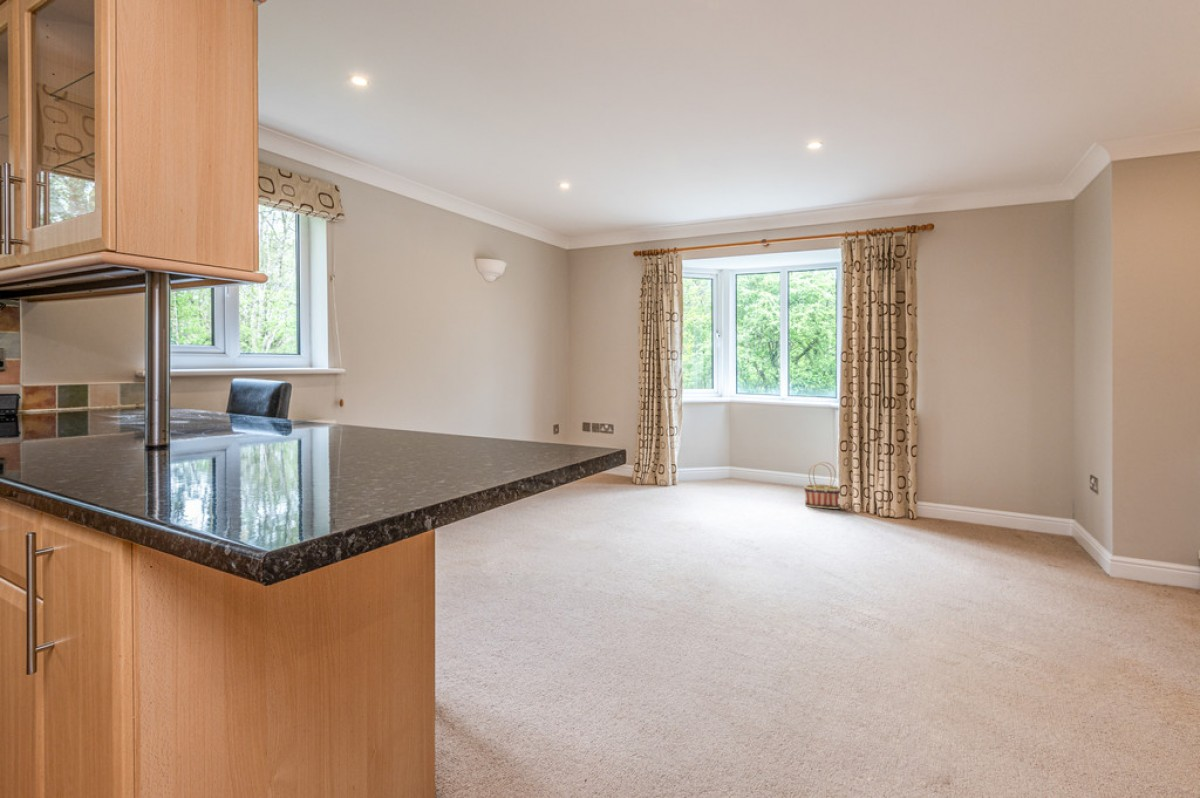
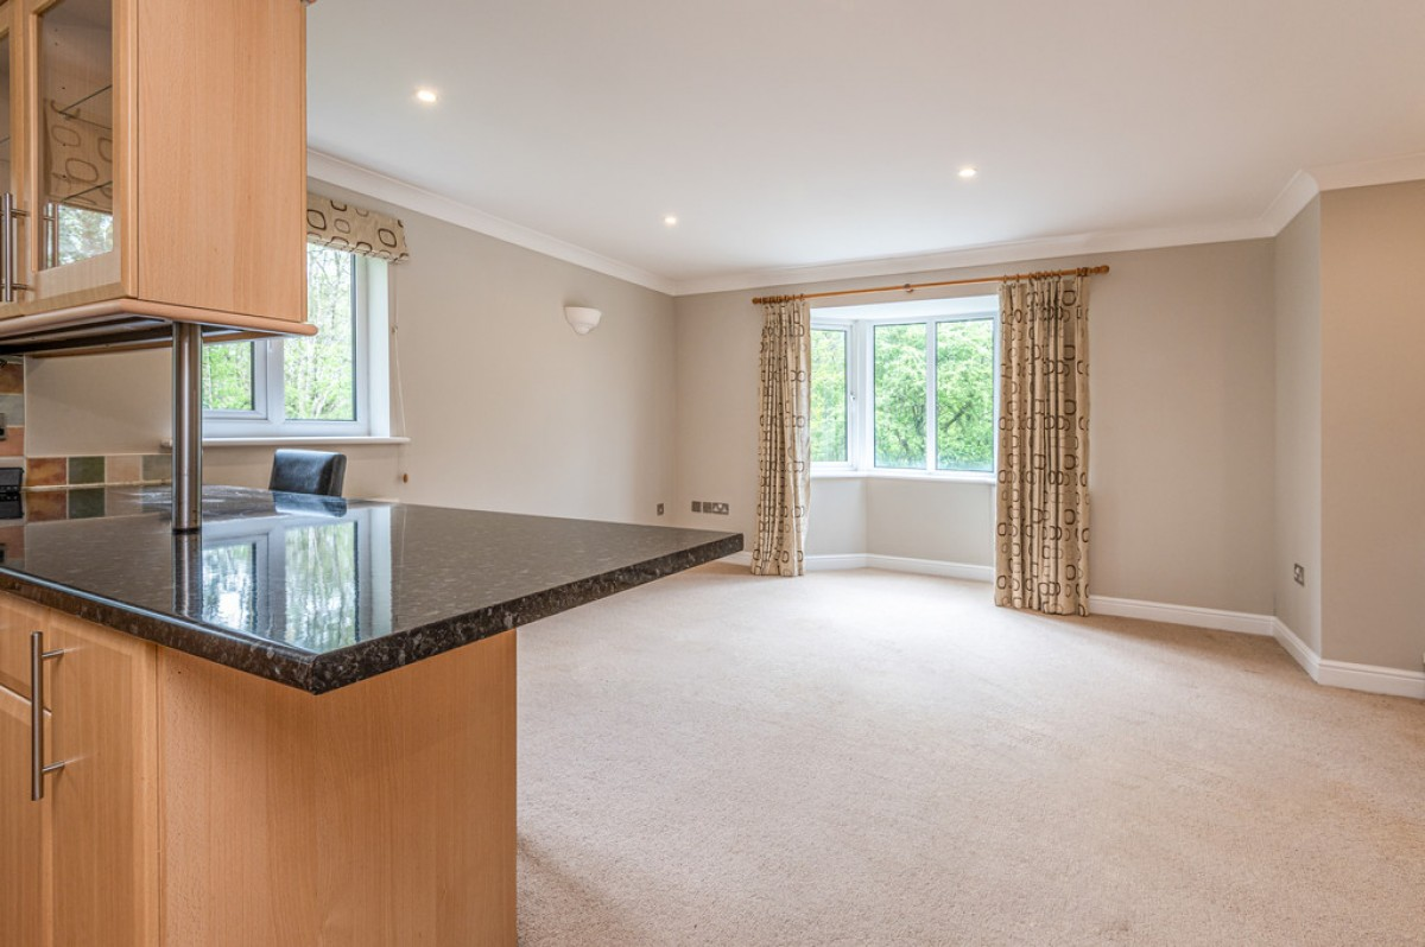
- basket [803,461,841,510]
